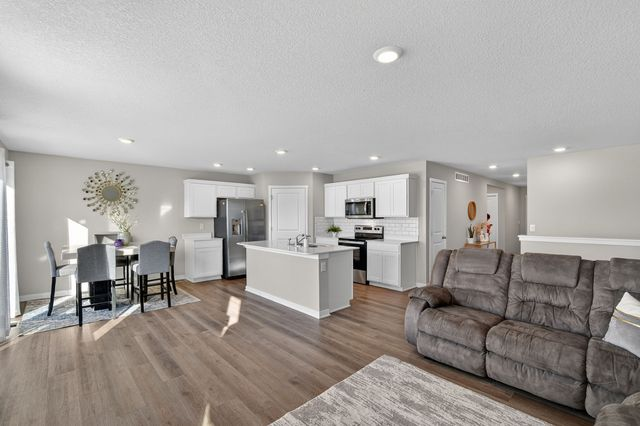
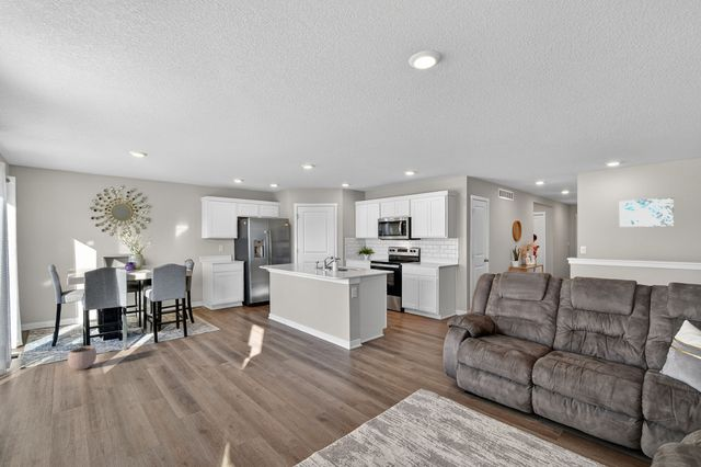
+ wall art [619,197,675,228]
+ plant pot [67,340,97,371]
